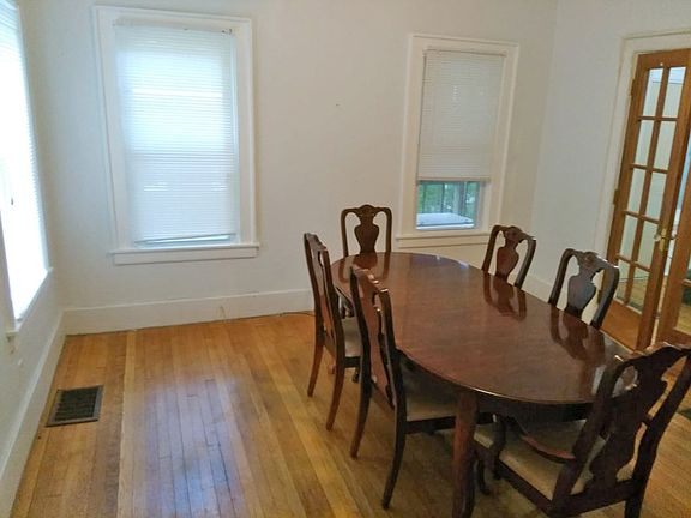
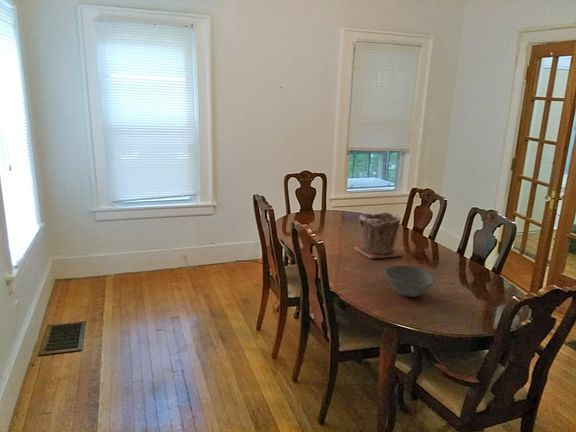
+ plant pot [353,211,404,260]
+ bowl [383,264,436,298]
